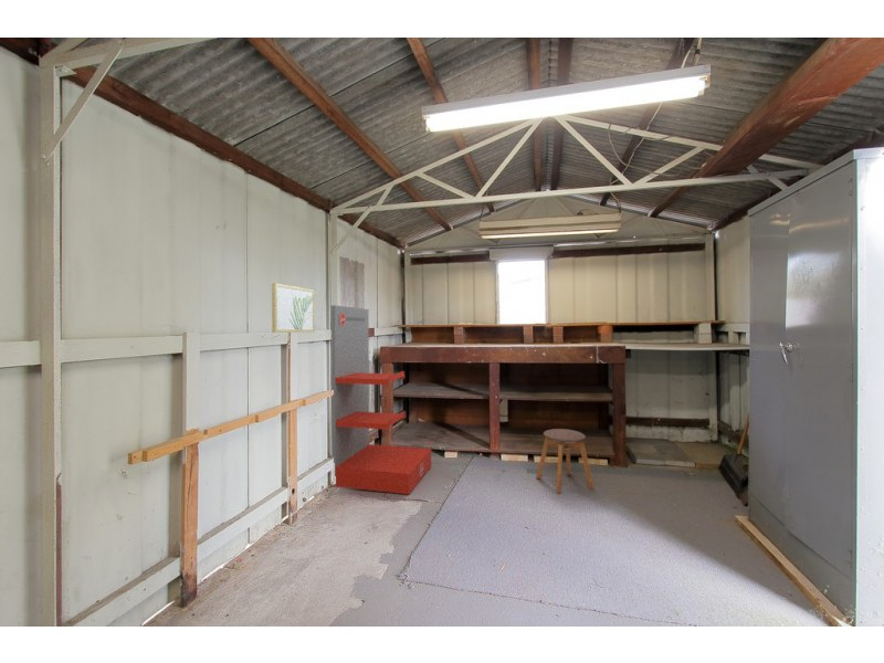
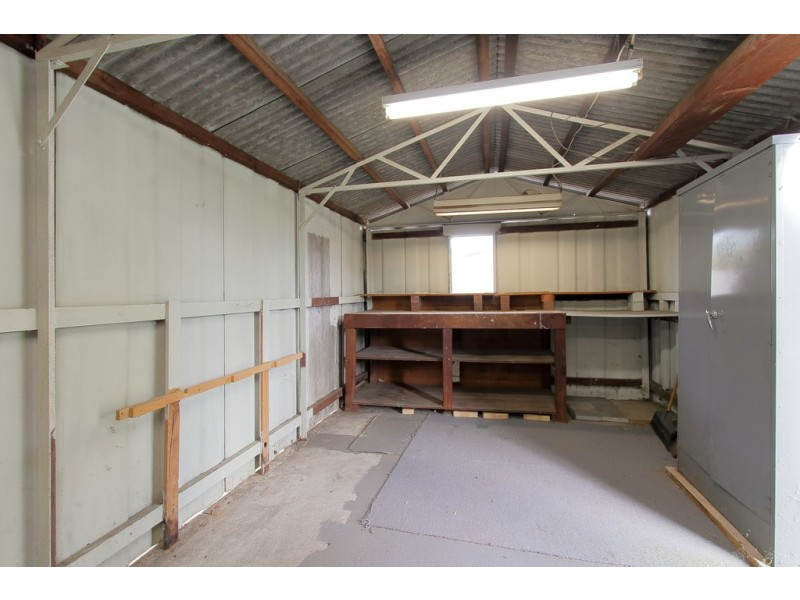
- wall art [271,282,316,334]
- stool [535,428,594,495]
- shelving unit [330,304,432,495]
